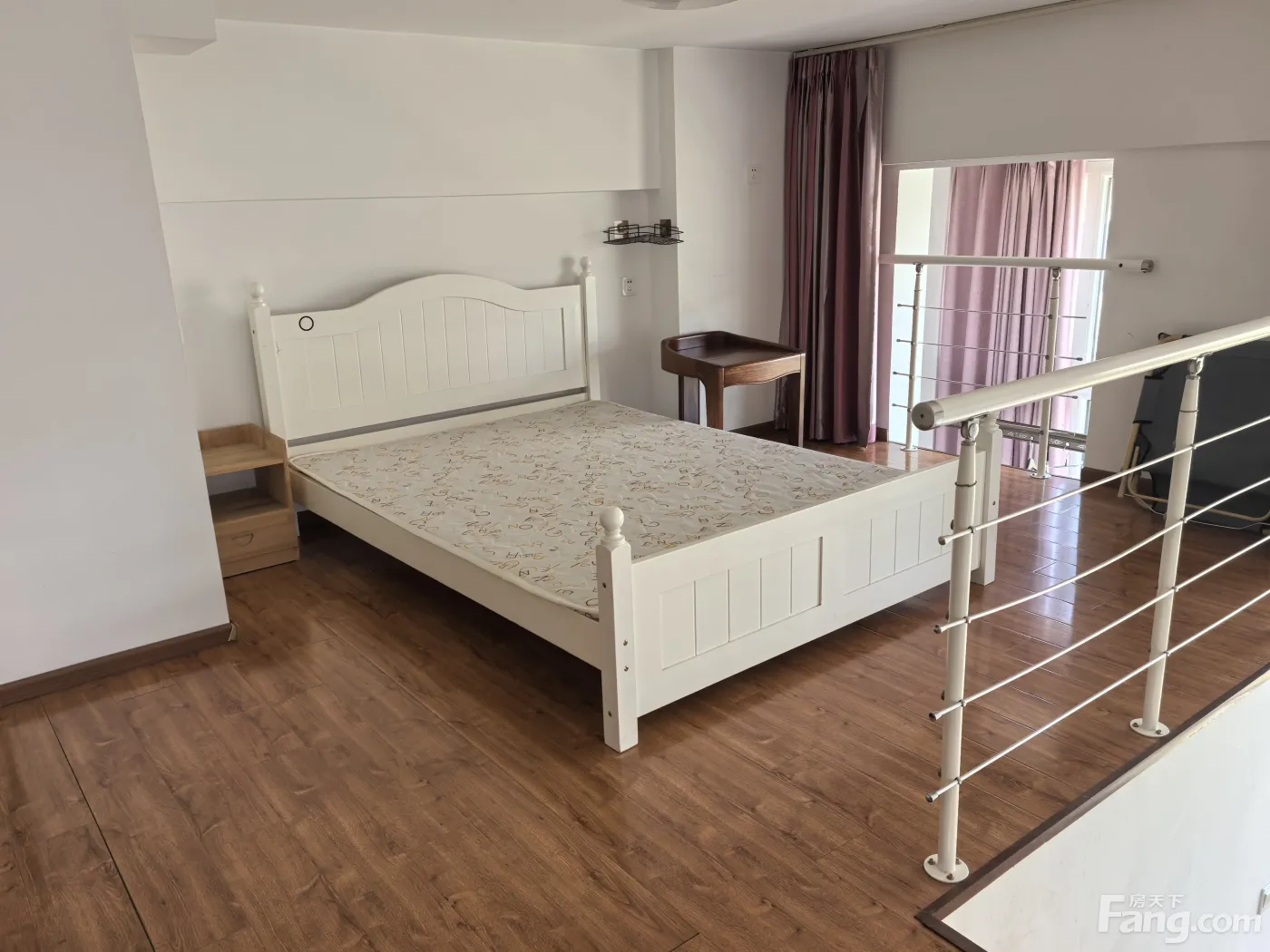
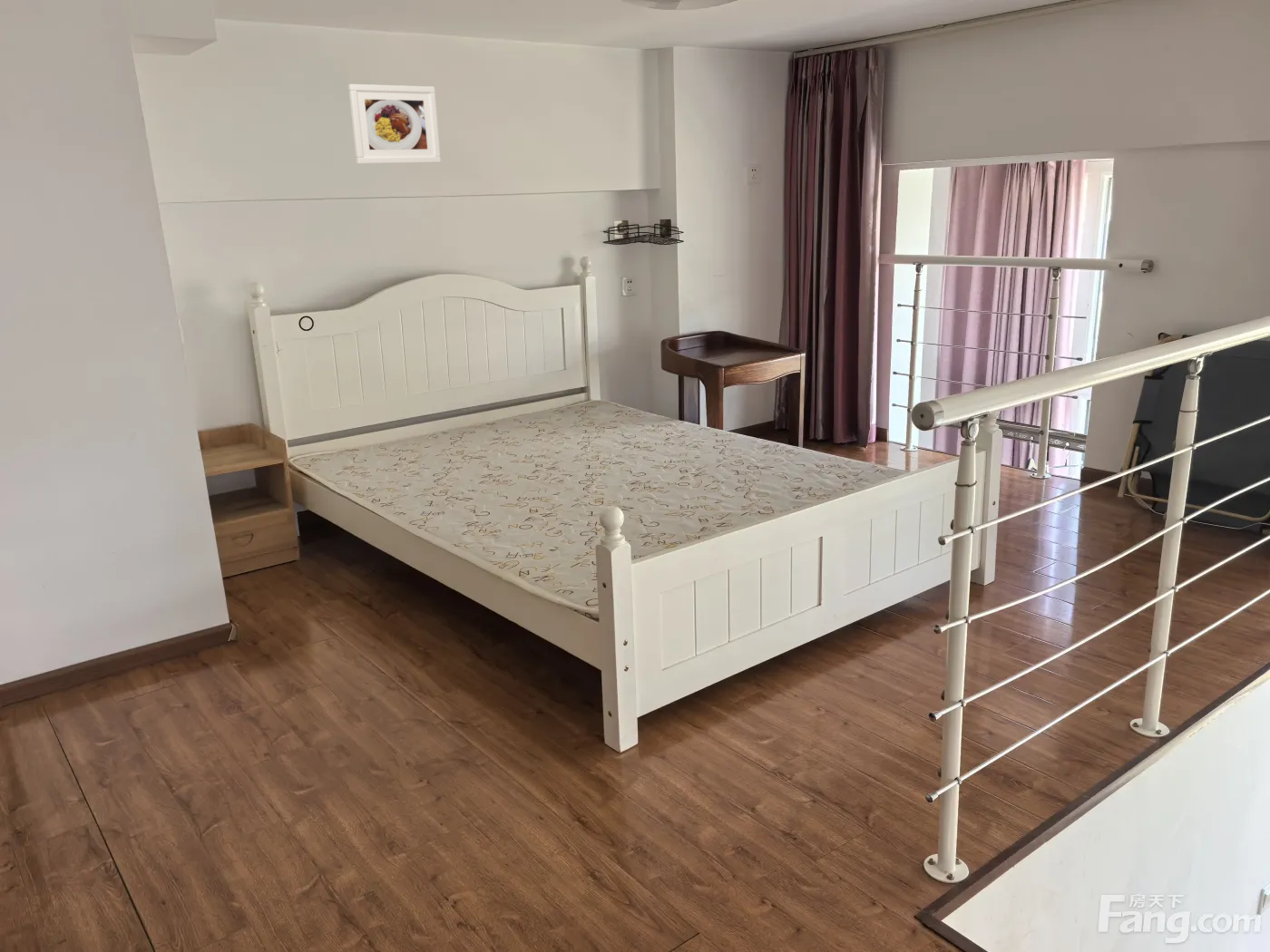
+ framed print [347,83,442,165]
